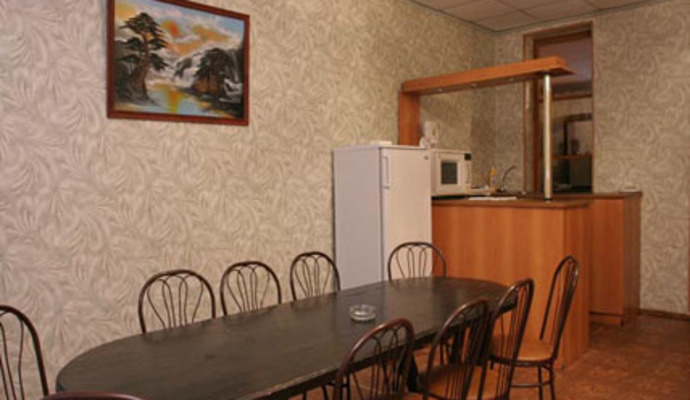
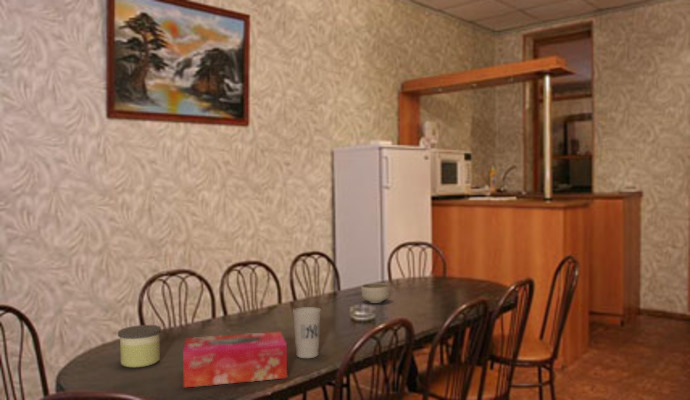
+ candle [117,324,162,368]
+ cup [292,306,321,359]
+ bowl [360,282,390,304]
+ tissue box [182,330,288,389]
